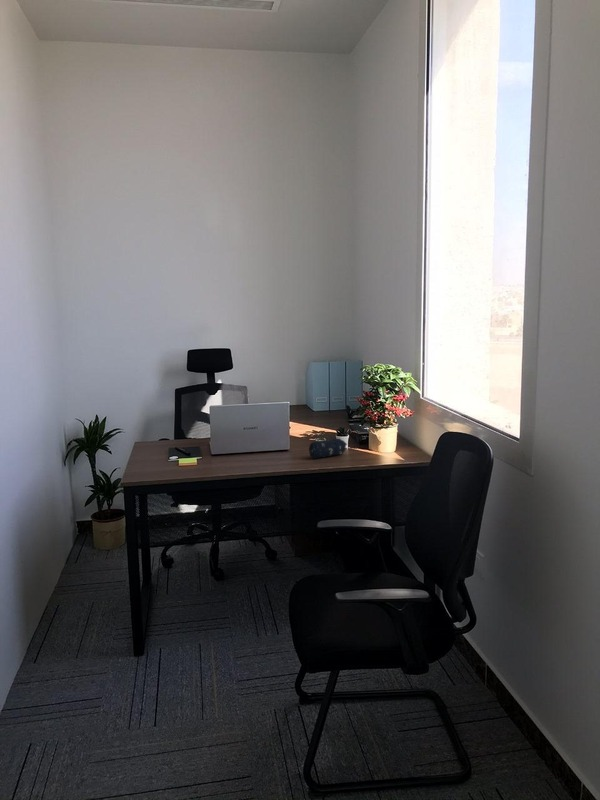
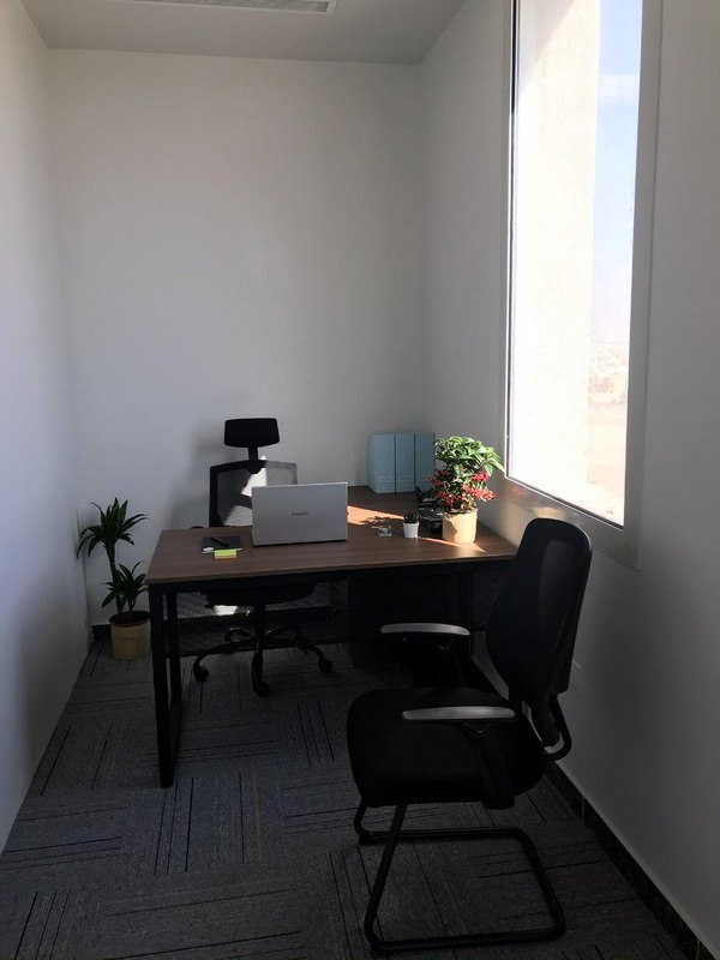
- pencil case [308,438,348,459]
